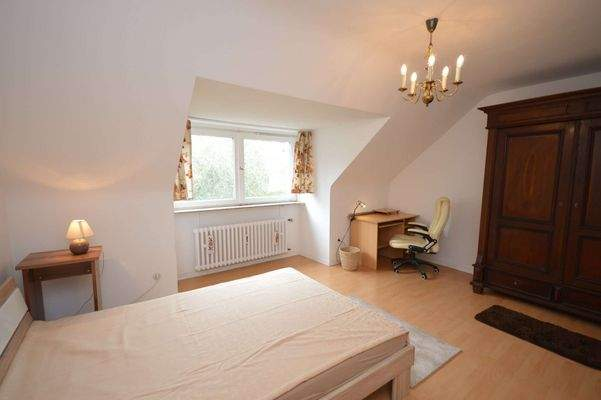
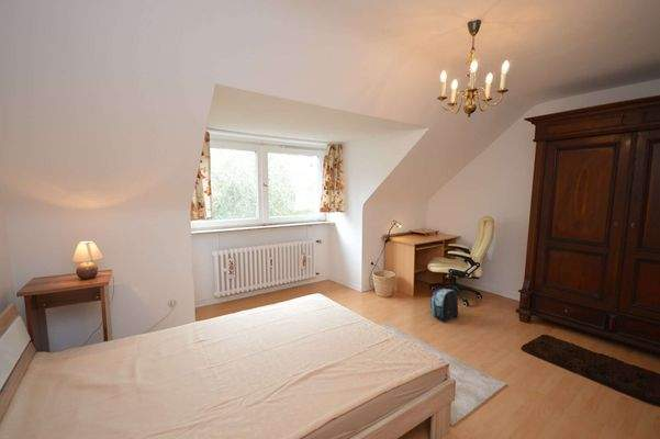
+ backpack [429,288,459,323]
